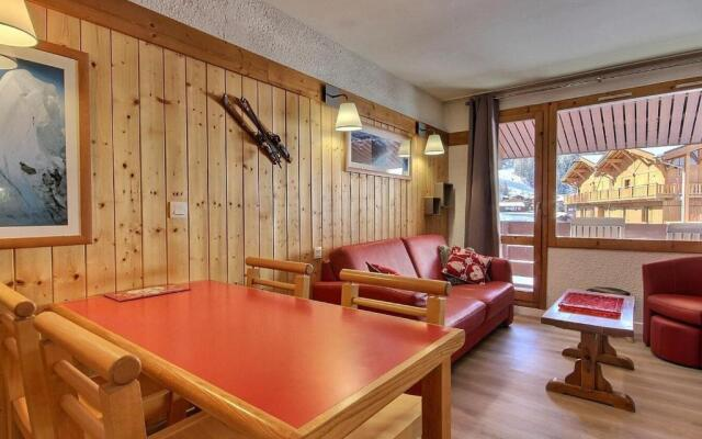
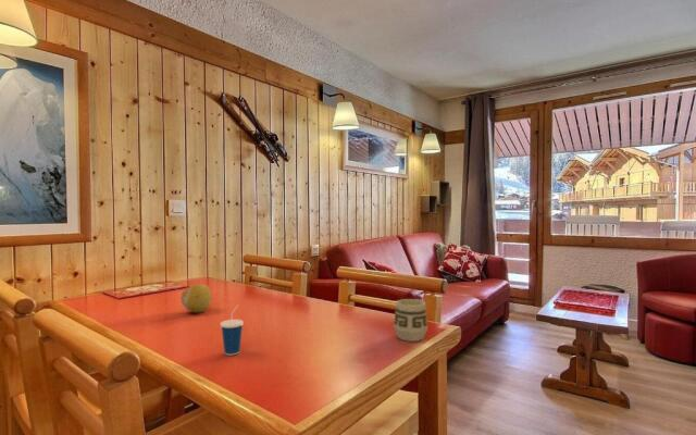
+ cup [220,303,245,357]
+ cup [393,298,428,343]
+ fruit [179,283,212,313]
